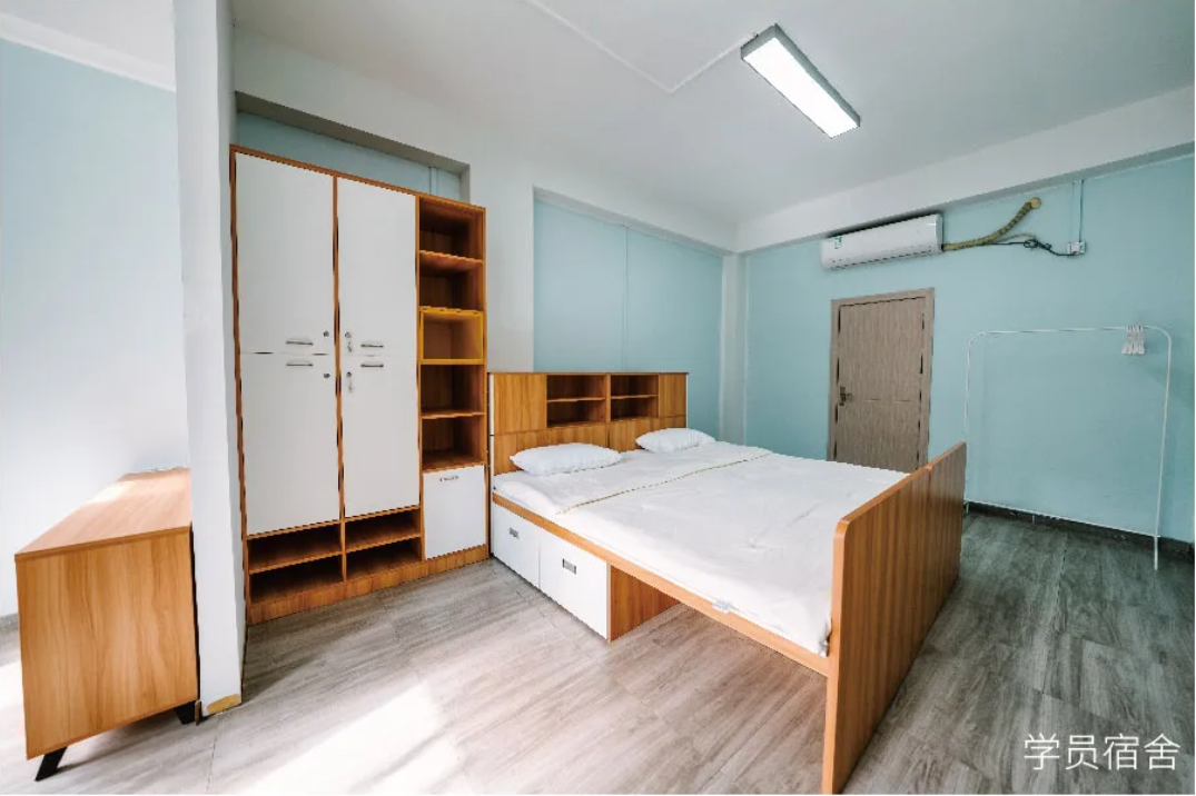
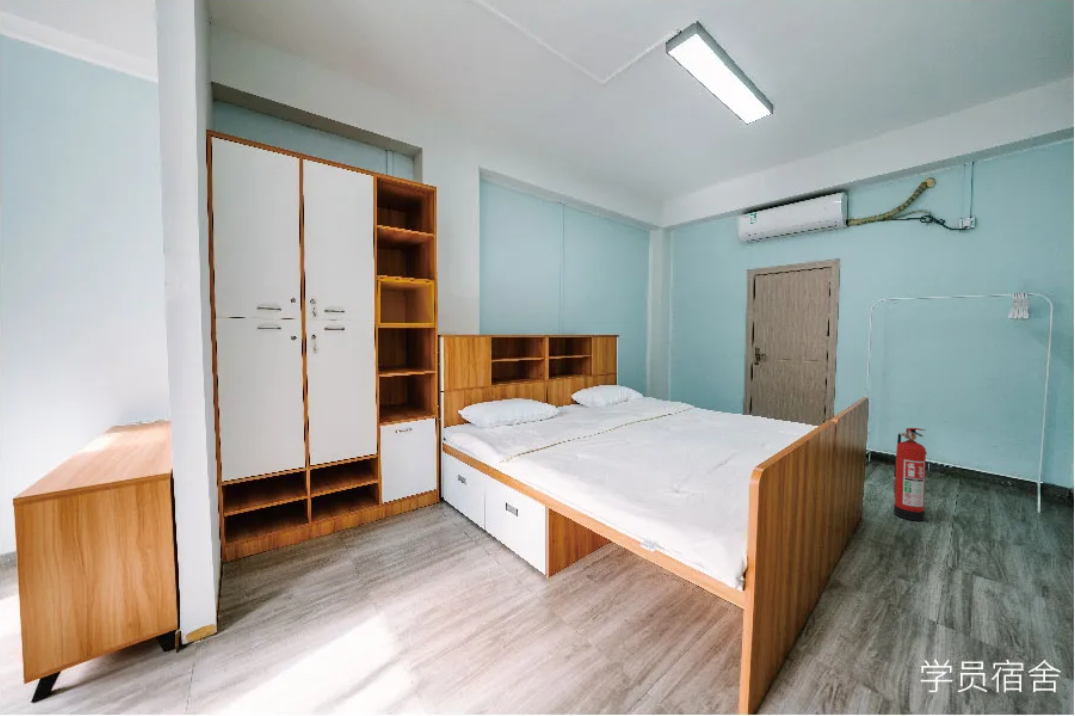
+ fire extinguisher [892,427,928,522]
